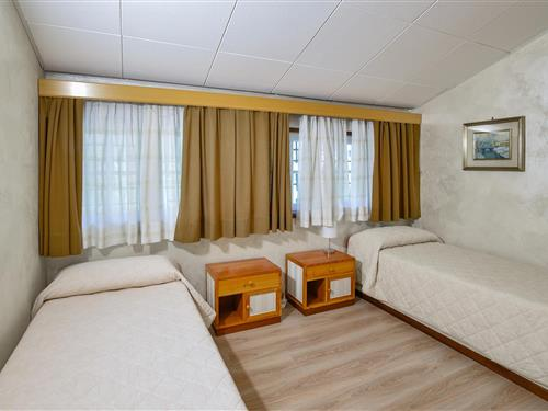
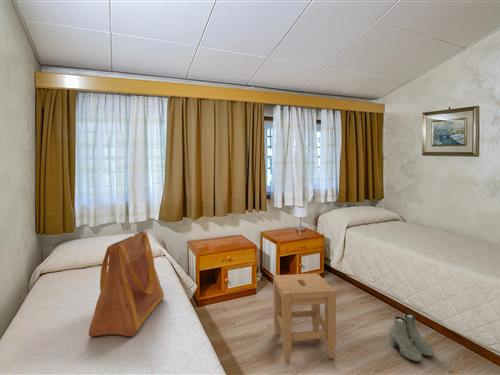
+ boots [389,312,435,363]
+ stool [272,272,337,363]
+ tote bag [88,230,165,337]
